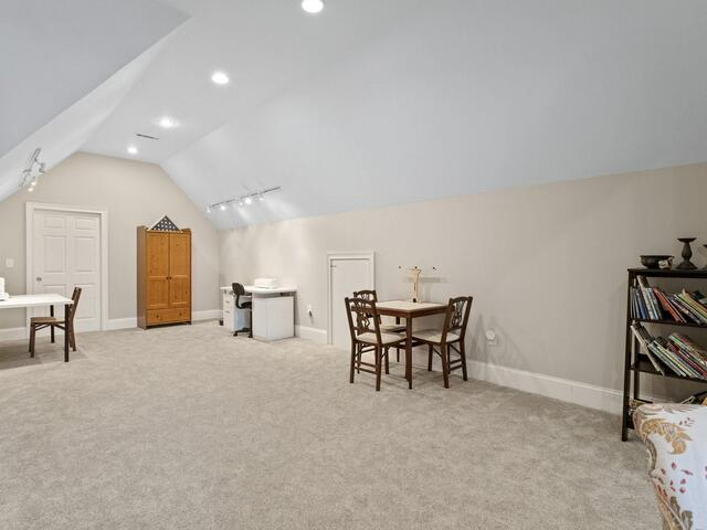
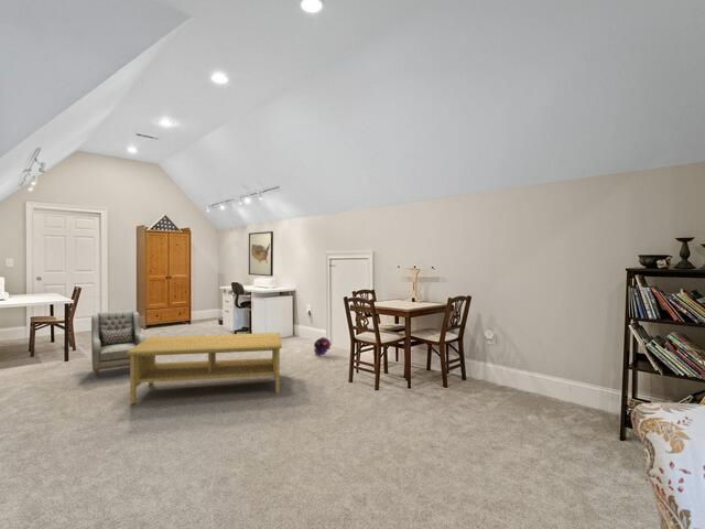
+ wall art [248,230,274,278]
+ armchair [90,310,147,381]
+ coffee table [127,332,283,406]
+ plush toy [313,336,333,357]
